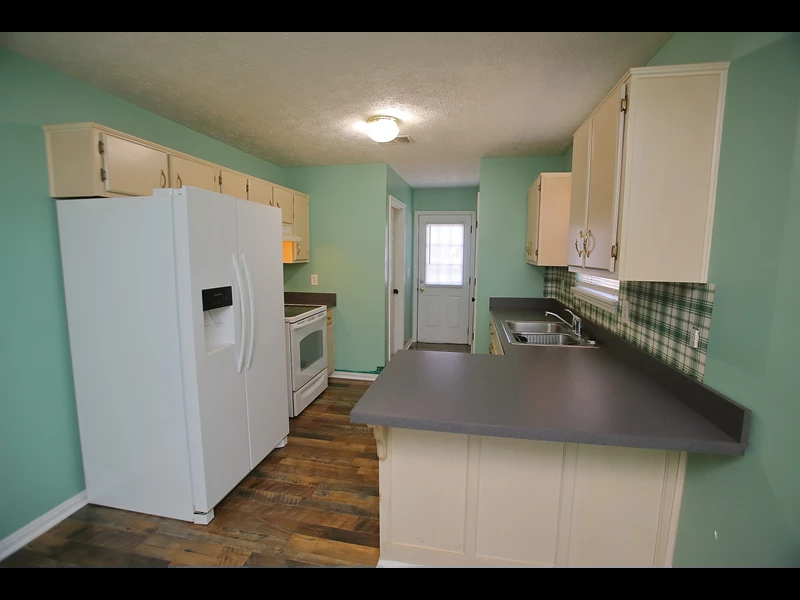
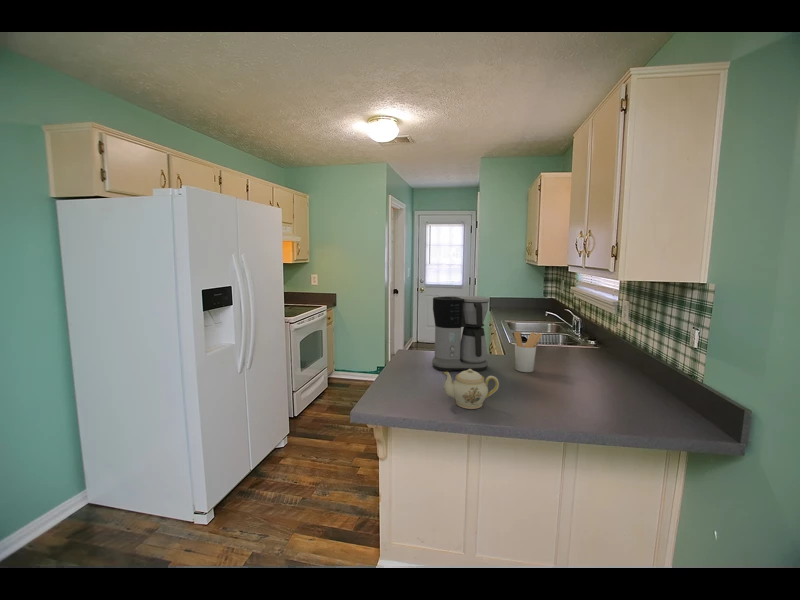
+ coffee maker [431,295,490,372]
+ teapot [443,369,500,410]
+ utensil holder [513,330,543,373]
